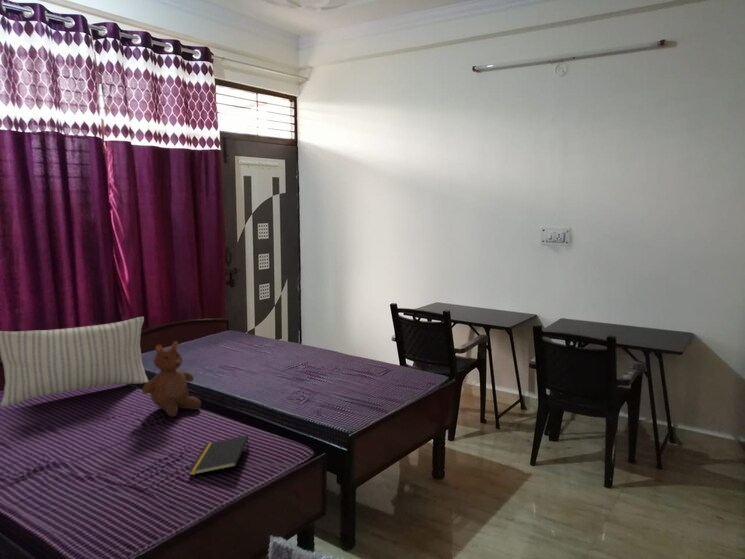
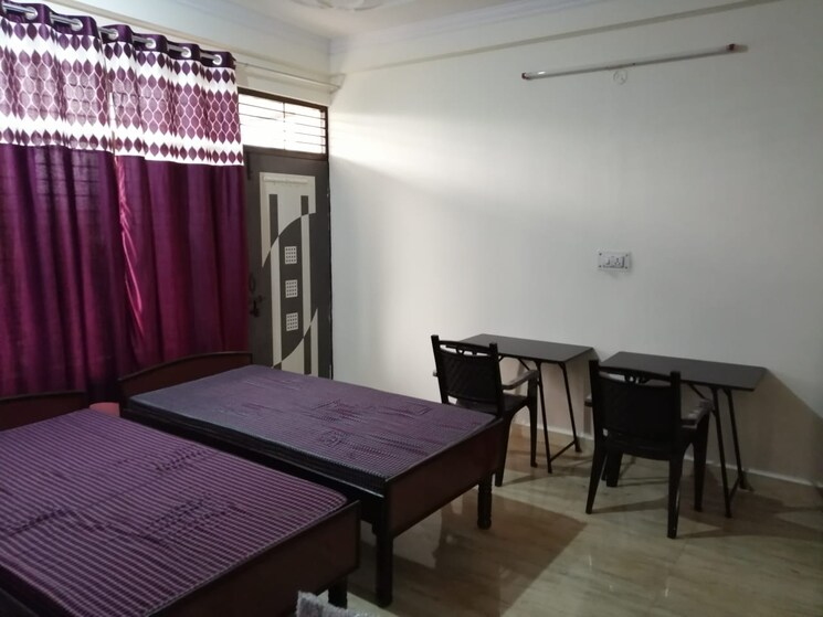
- teddy bear [141,340,202,418]
- pillow [0,316,149,407]
- notepad [188,434,250,476]
